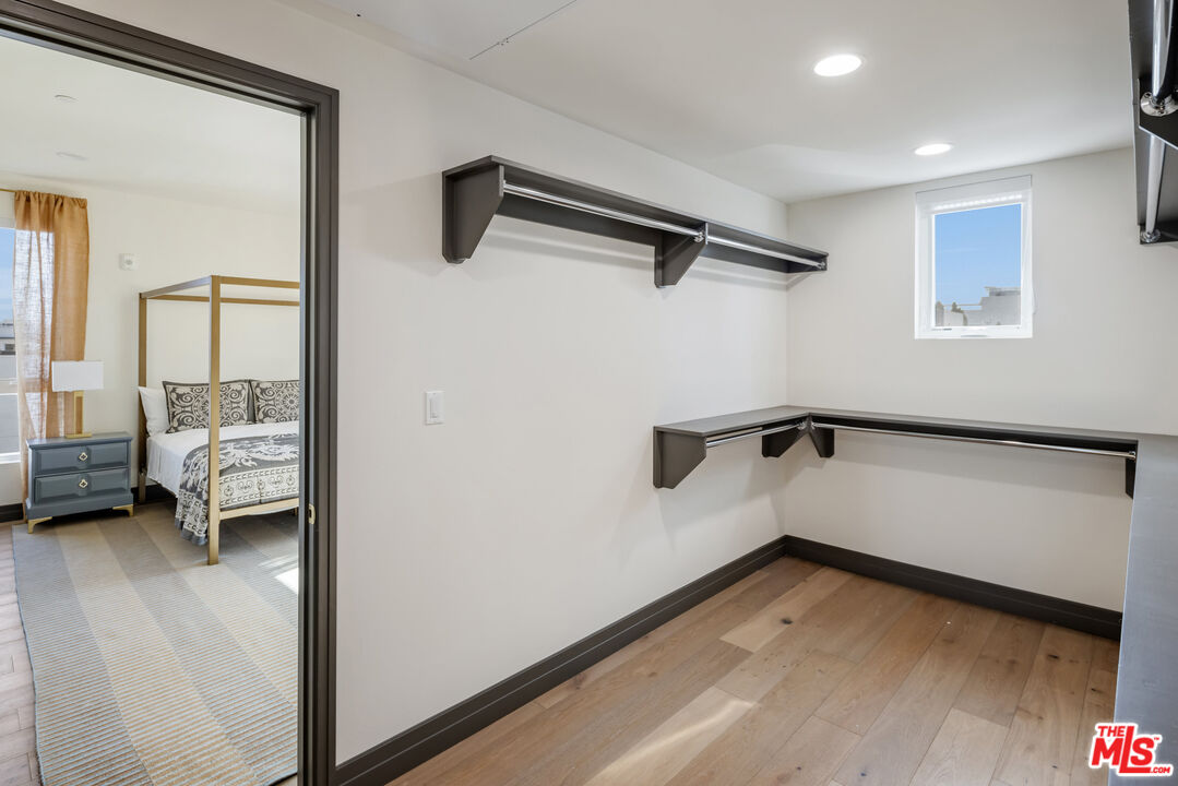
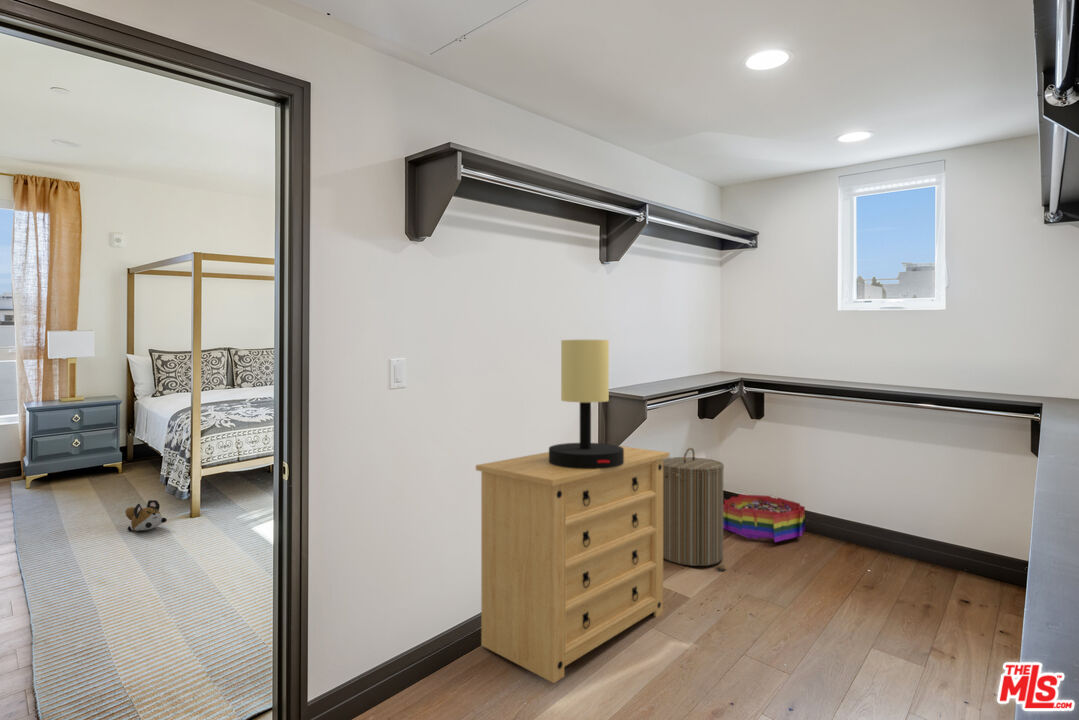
+ dresser [475,445,670,684]
+ laundry hamper [663,447,725,567]
+ table lamp [548,339,624,469]
+ storage bin [723,494,806,543]
+ plush toy [124,499,168,532]
